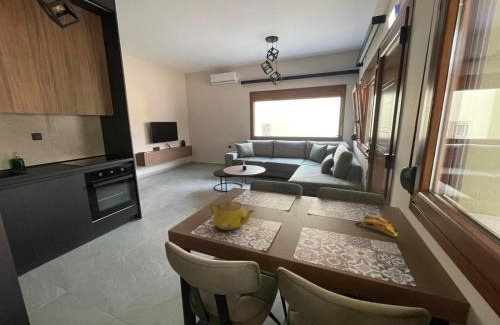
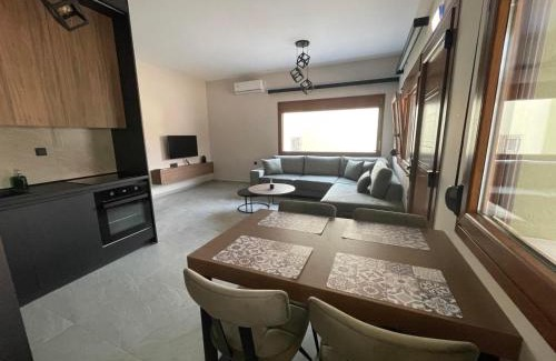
- banana [355,215,400,238]
- teapot [208,199,256,232]
